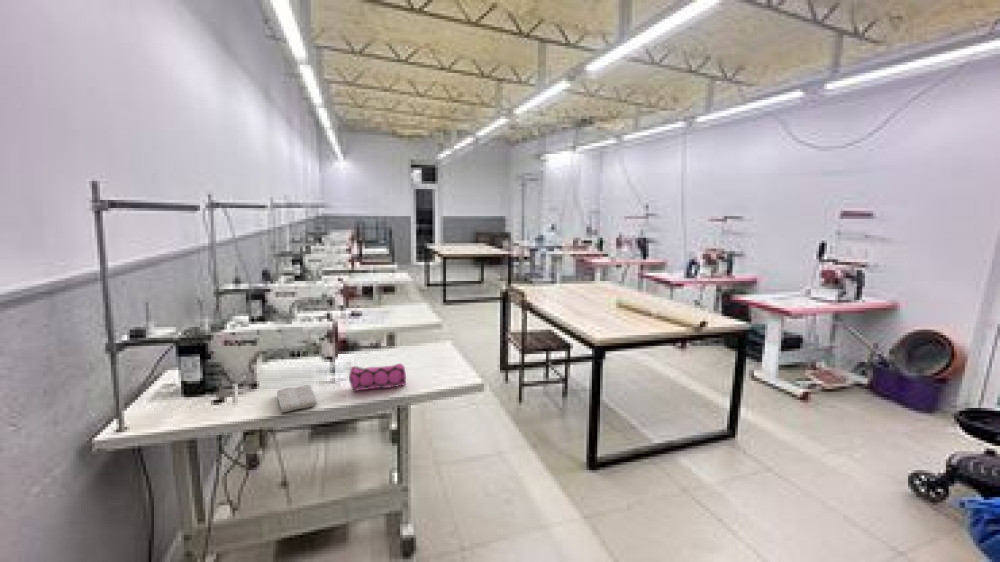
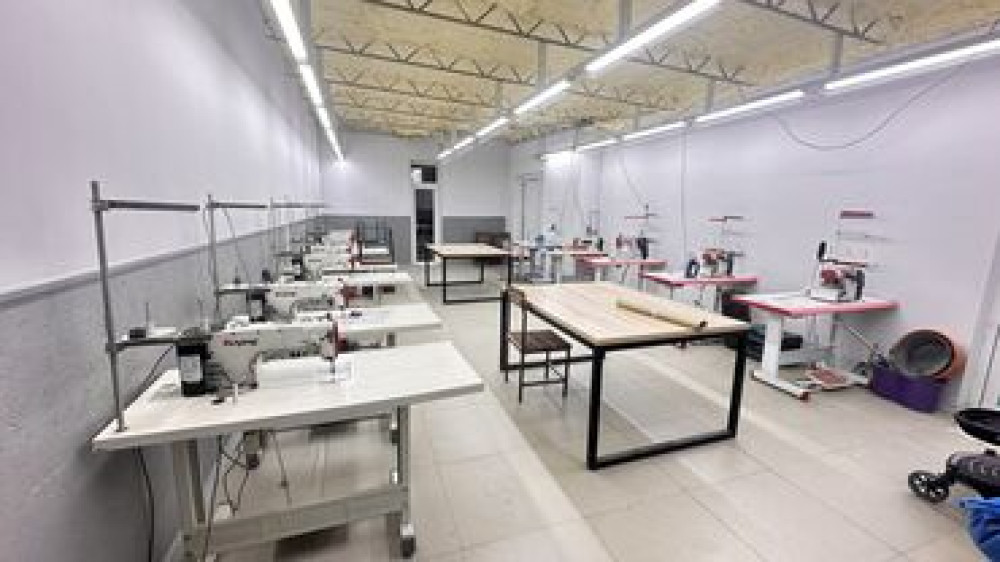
- pencil case [348,362,407,392]
- washcloth [276,384,318,413]
